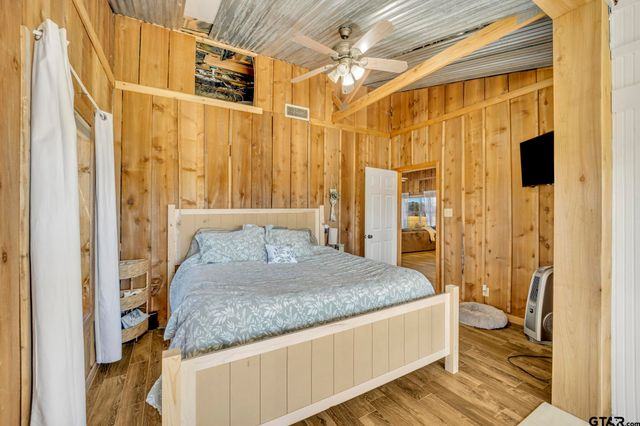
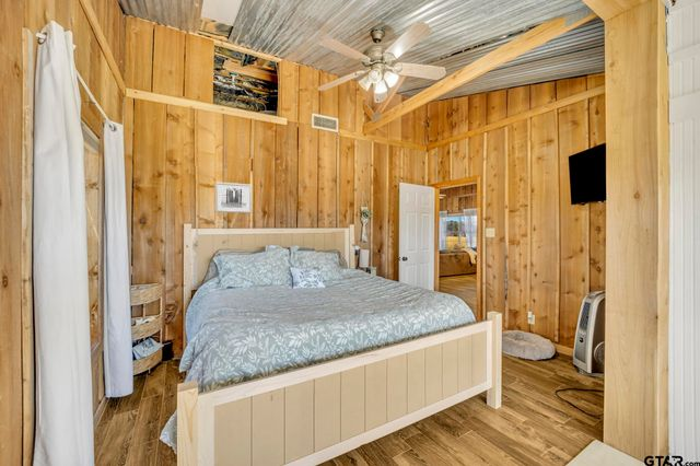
+ wall art [214,180,253,214]
